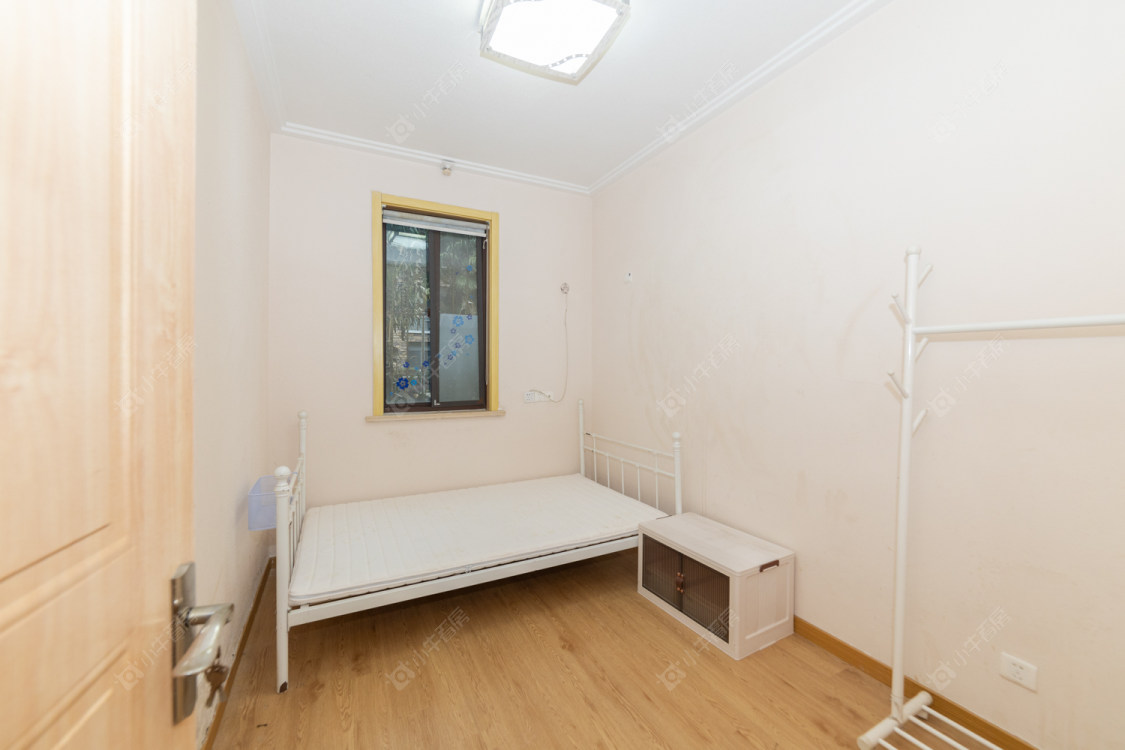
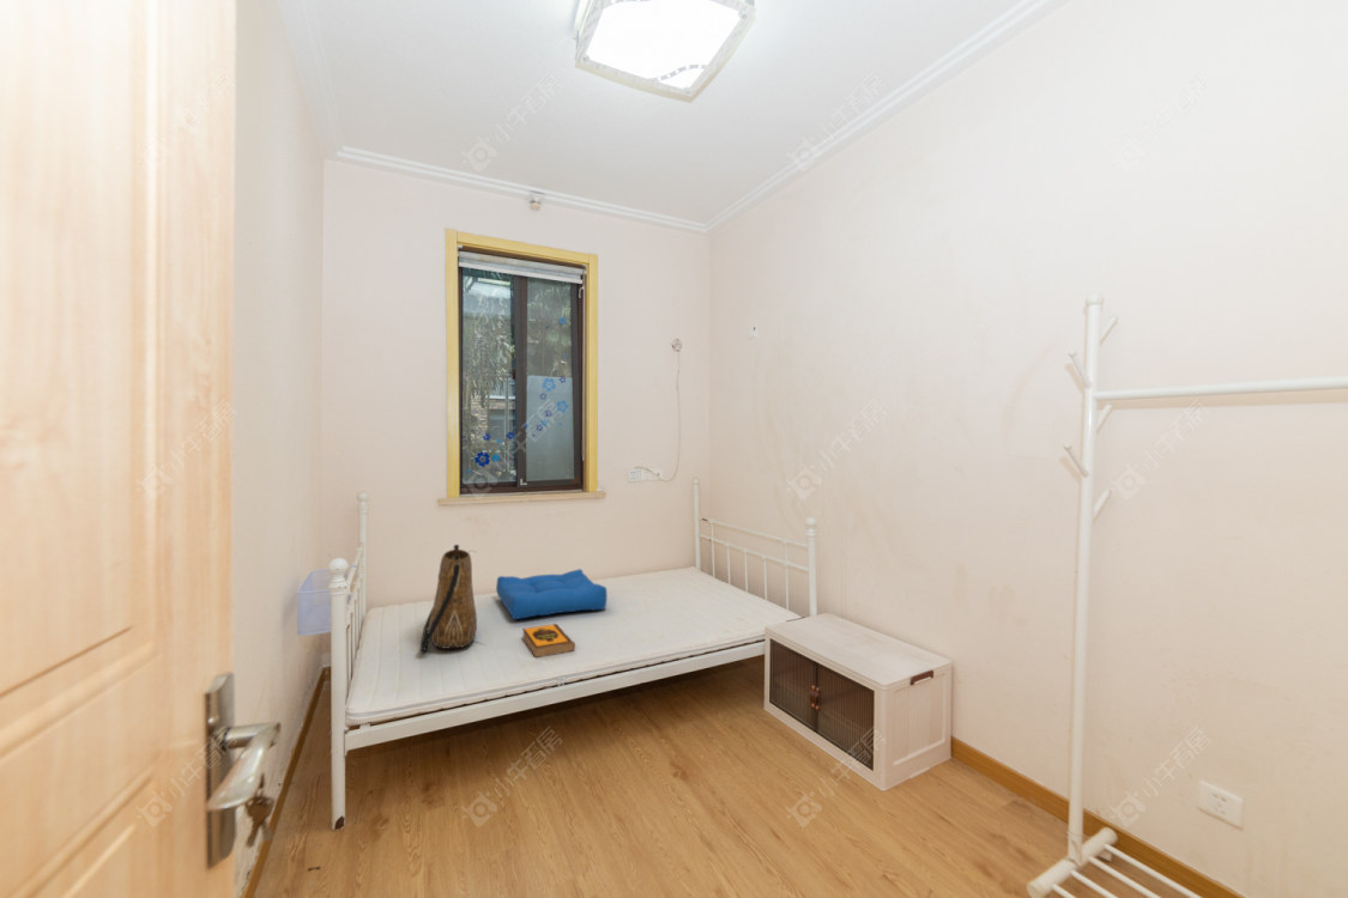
+ seat cushion [495,568,607,620]
+ tote bag [419,544,478,653]
+ hardback book [521,623,576,659]
